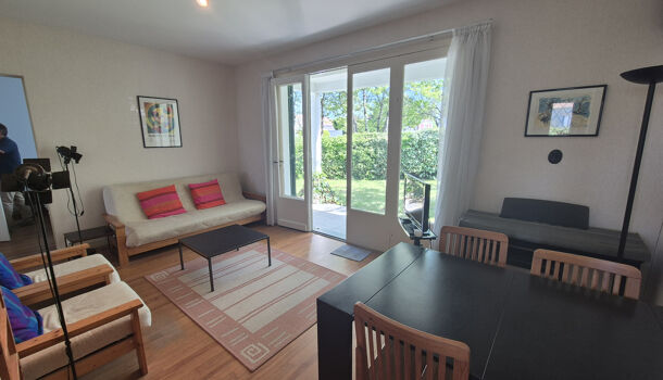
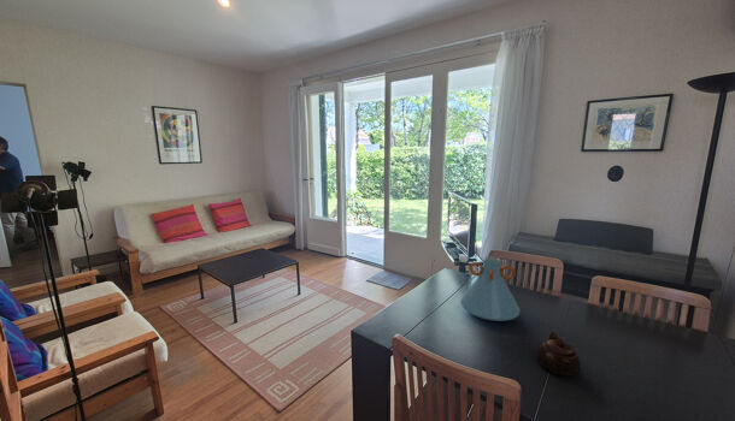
+ vase [459,255,521,322]
+ teapot [536,331,582,378]
